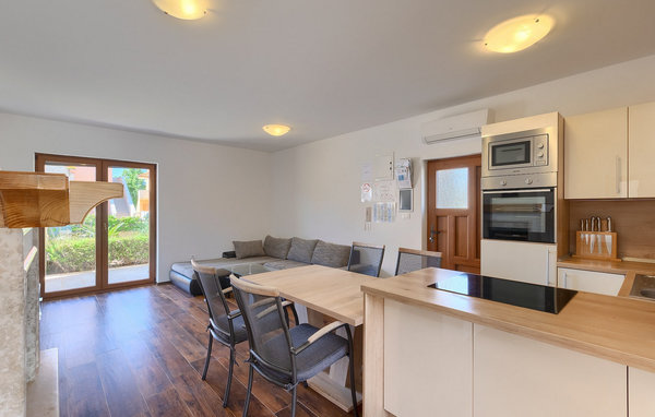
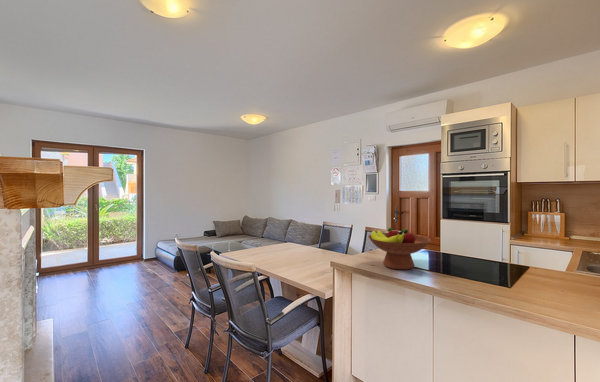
+ fruit bowl [367,227,432,271]
